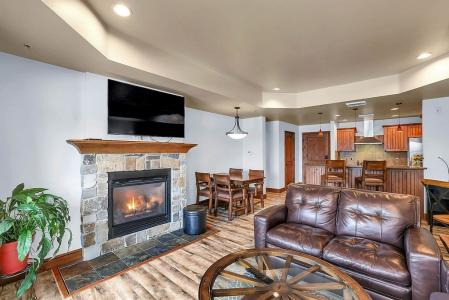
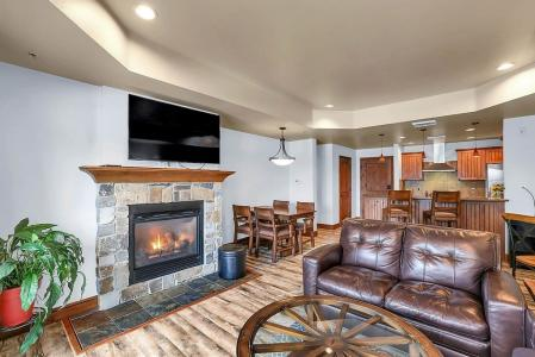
- remote control [244,266,275,285]
